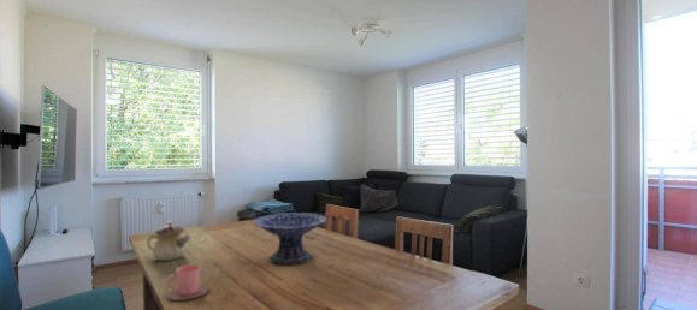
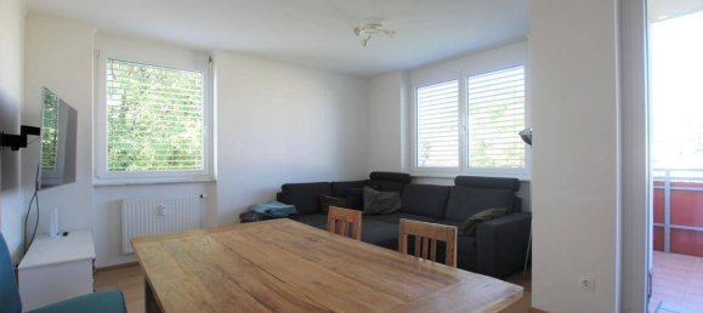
- teapot [146,220,191,262]
- cup [165,263,211,302]
- decorative bowl [253,211,327,266]
